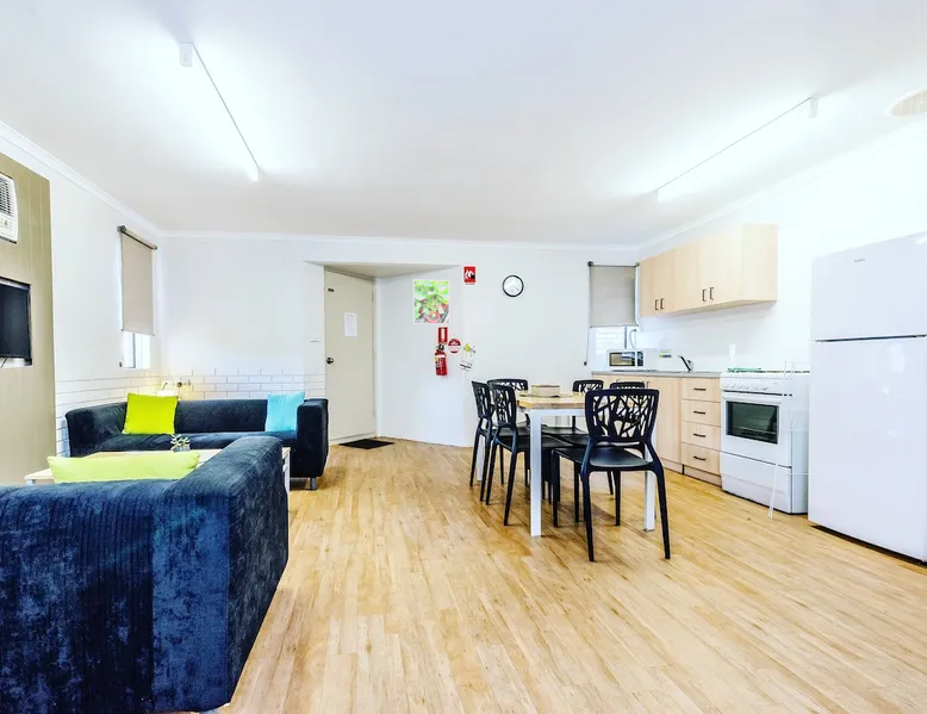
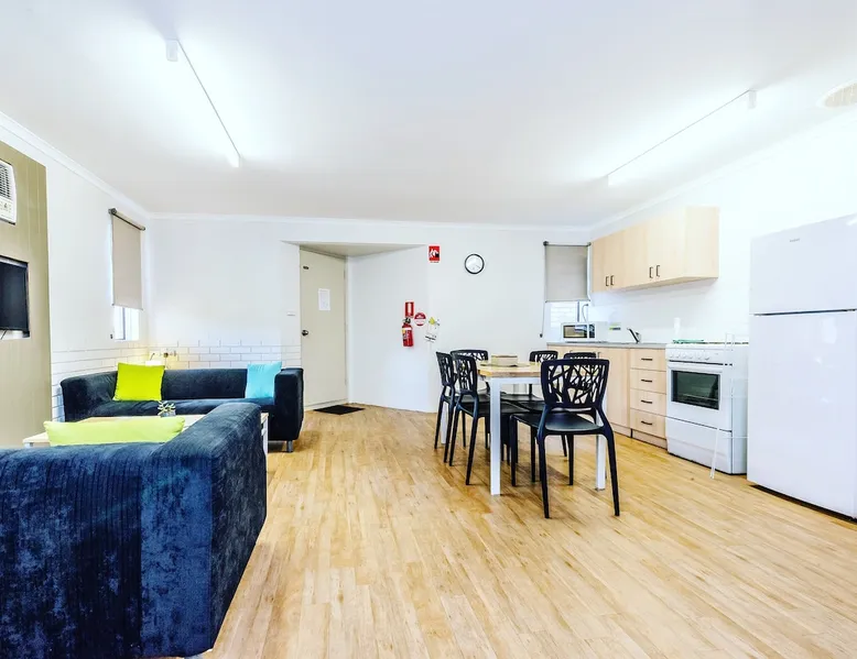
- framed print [412,279,450,325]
